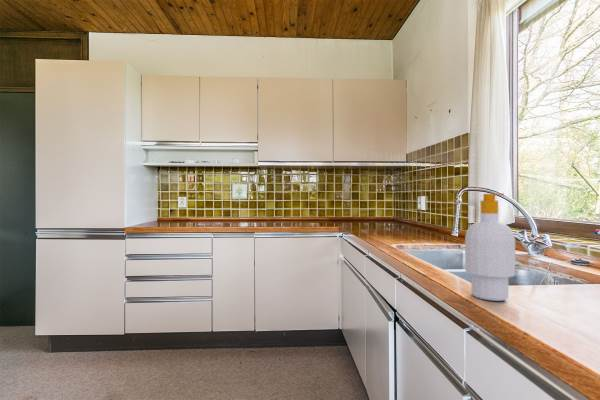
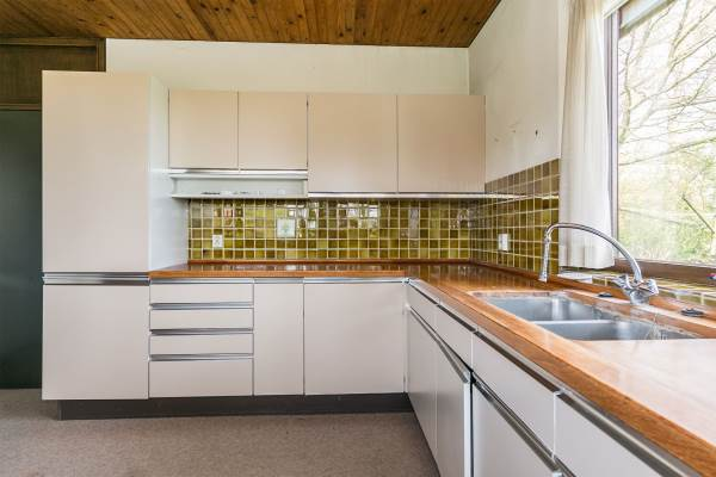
- soap bottle [464,193,516,302]
